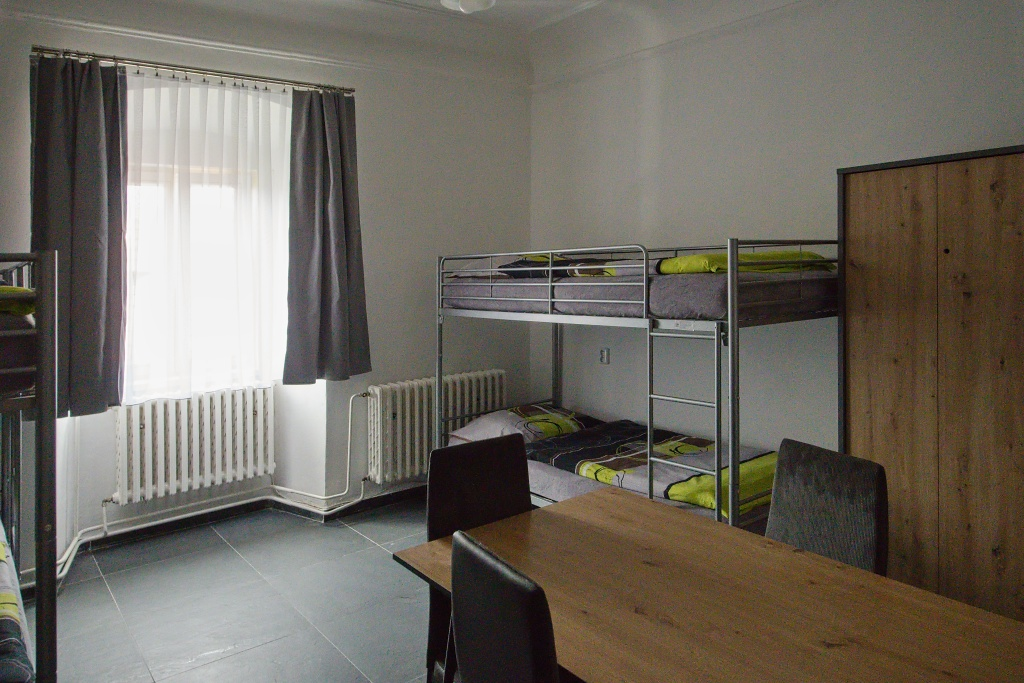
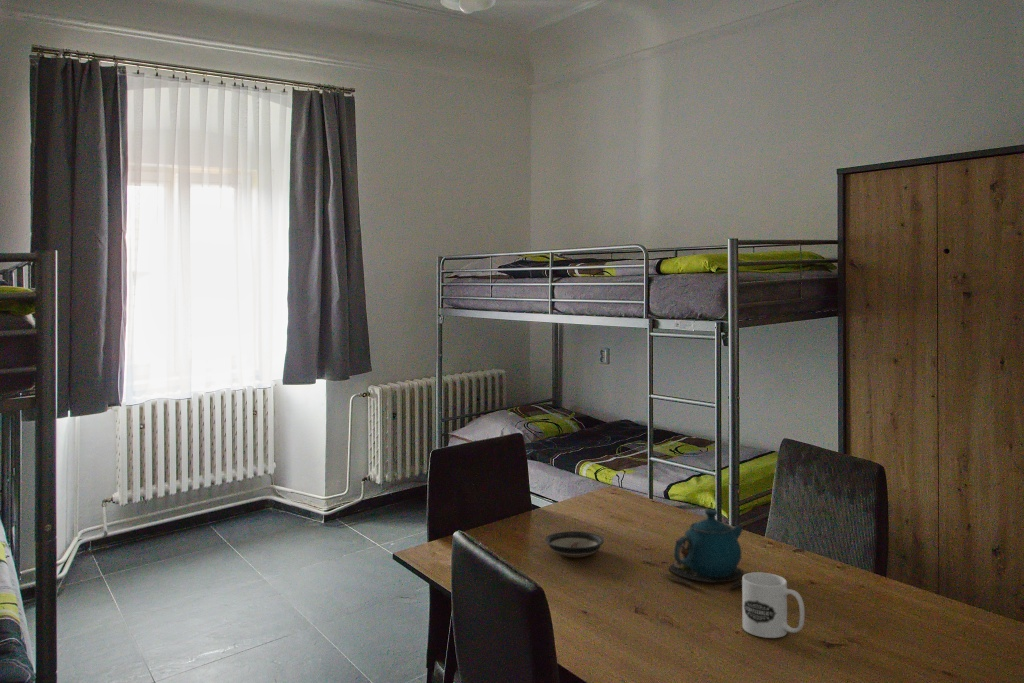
+ teapot [661,508,744,589]
+ mug [741,571,806,639]
+ saucer [544,530,605,558]
